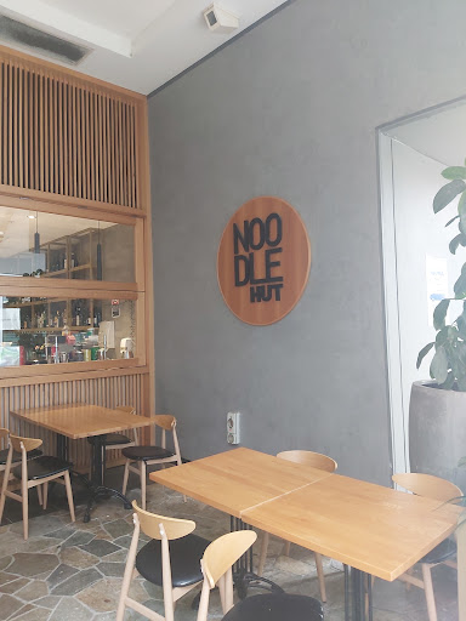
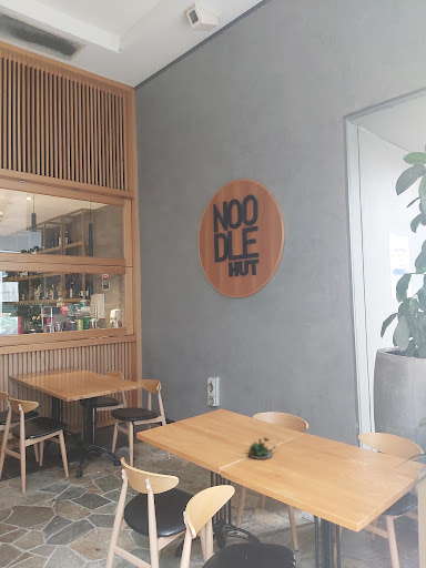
+ succulent plant [236,436,277,460]
